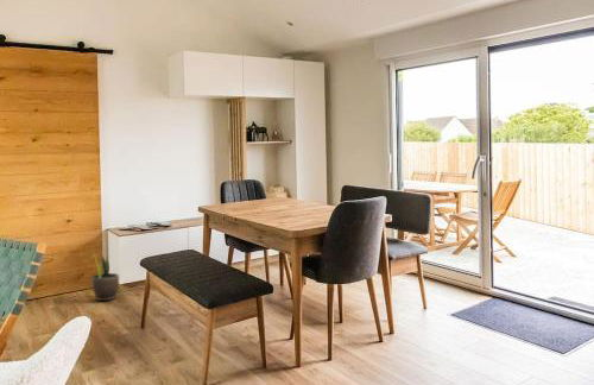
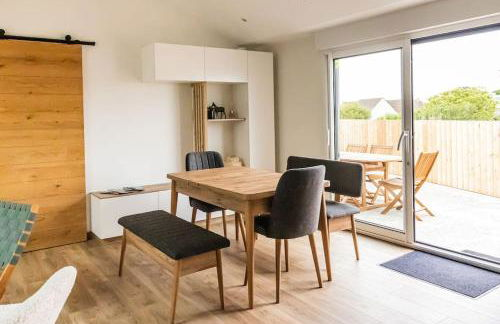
- potted plant [90,251,120,302]
